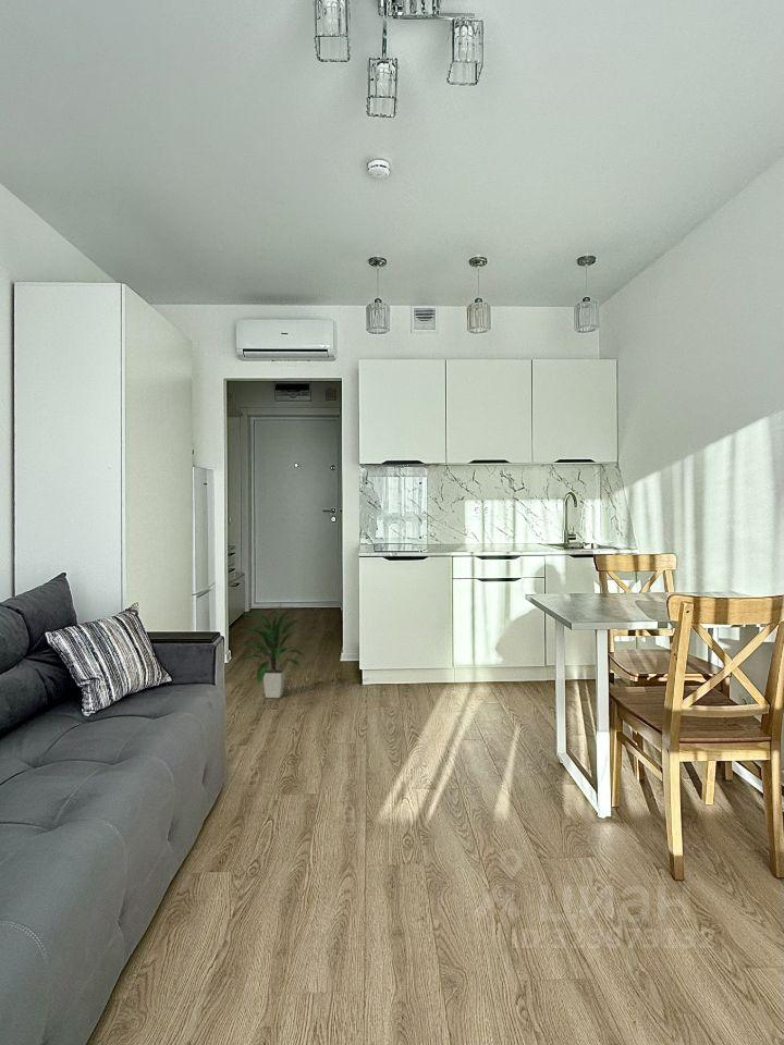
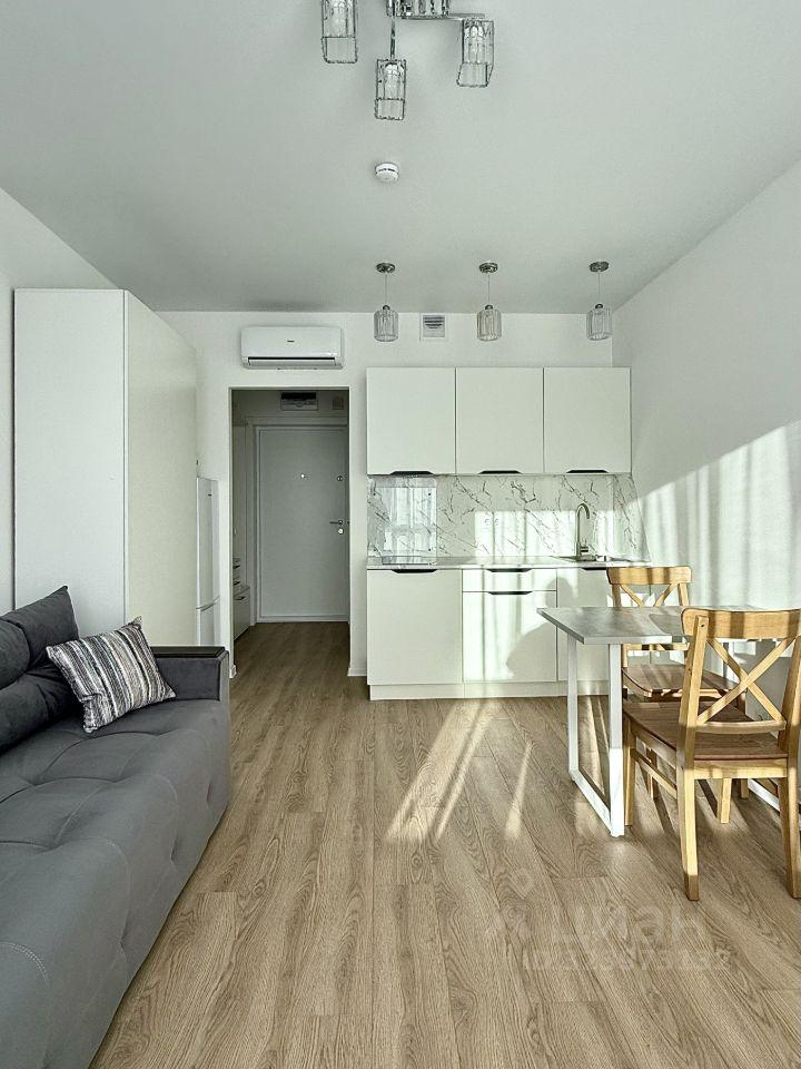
- indoor plant [241,603,307,699]
